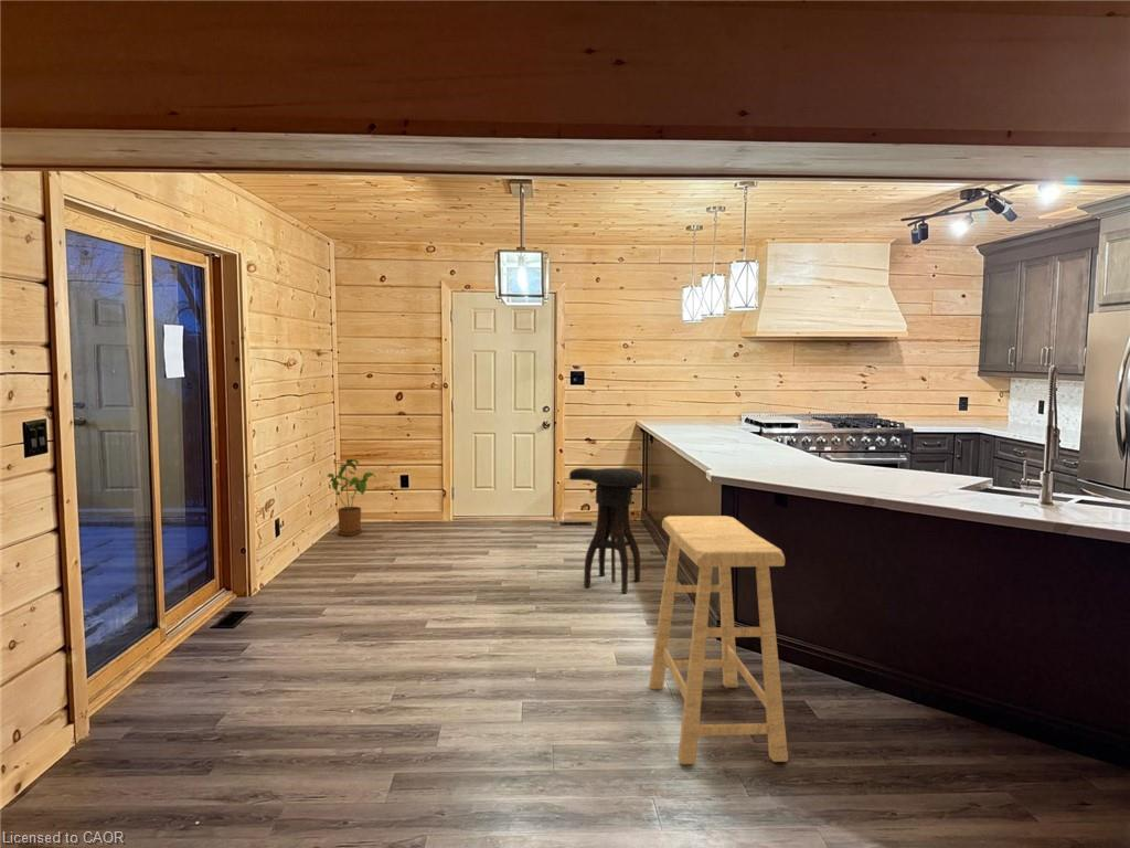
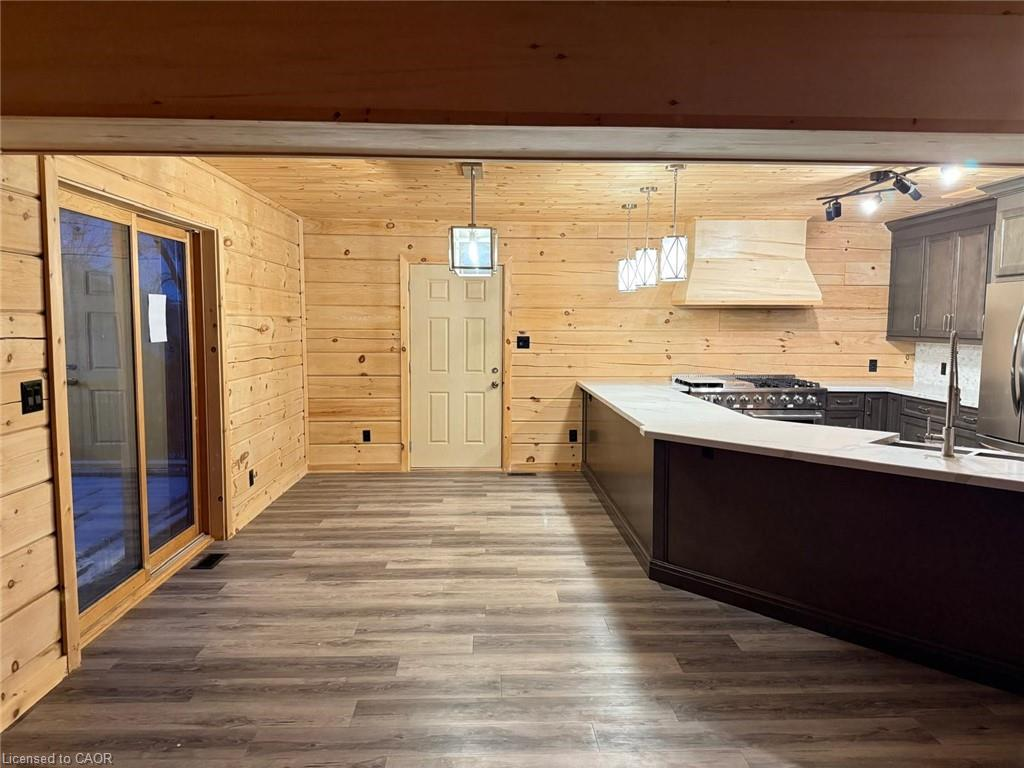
- house plant [326,458,377,537]
- stool [648,515,789,765]
- stool [568,467,644,594]
